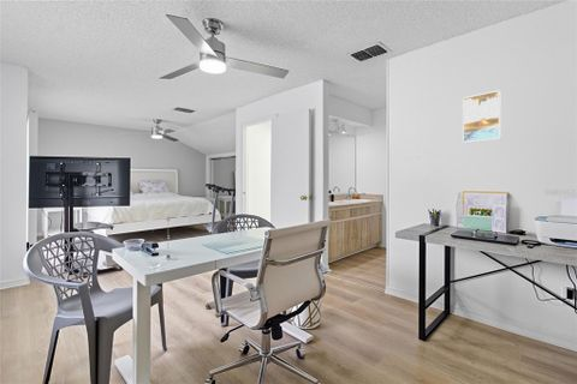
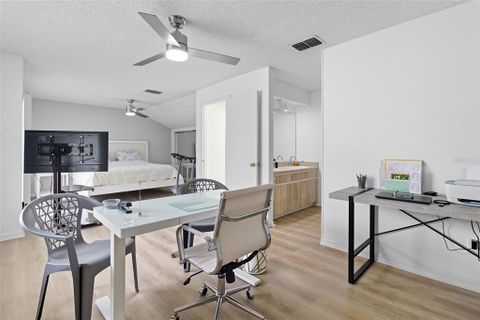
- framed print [462,89,501,144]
